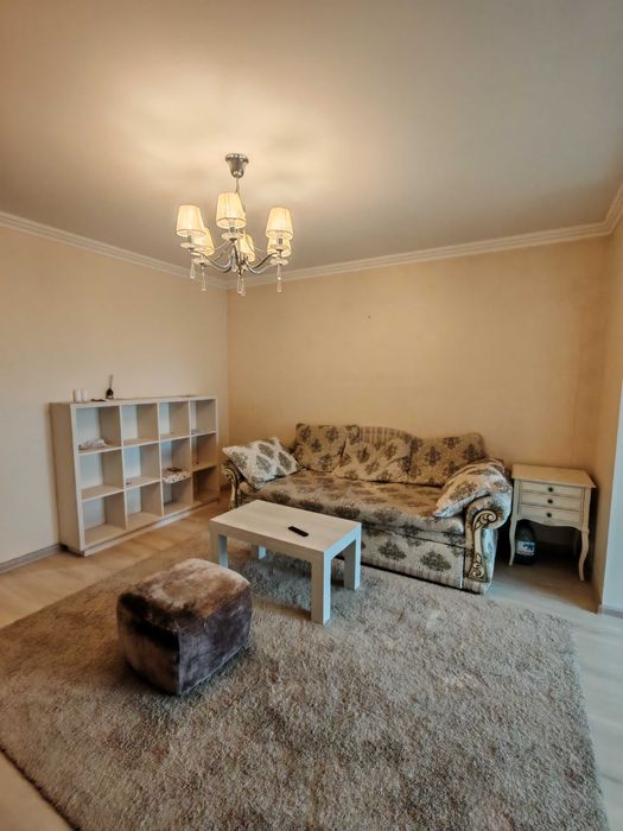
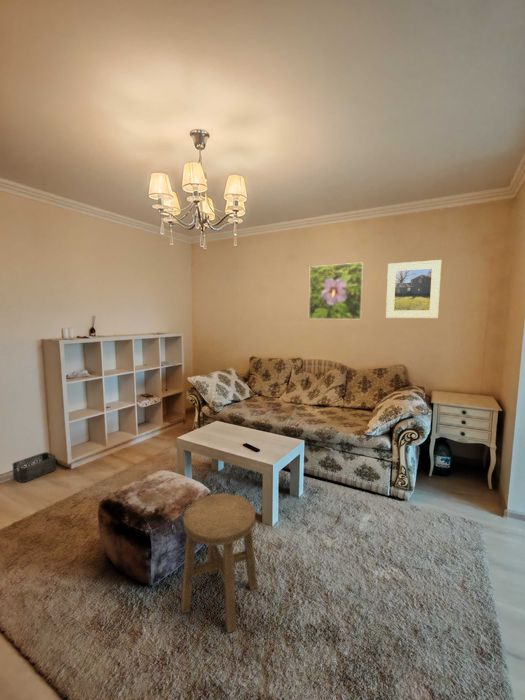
+ stool [180,493,258,634]
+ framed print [385,259,442,319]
+ storage bin [11,451,57,483]
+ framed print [308,261,364,320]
